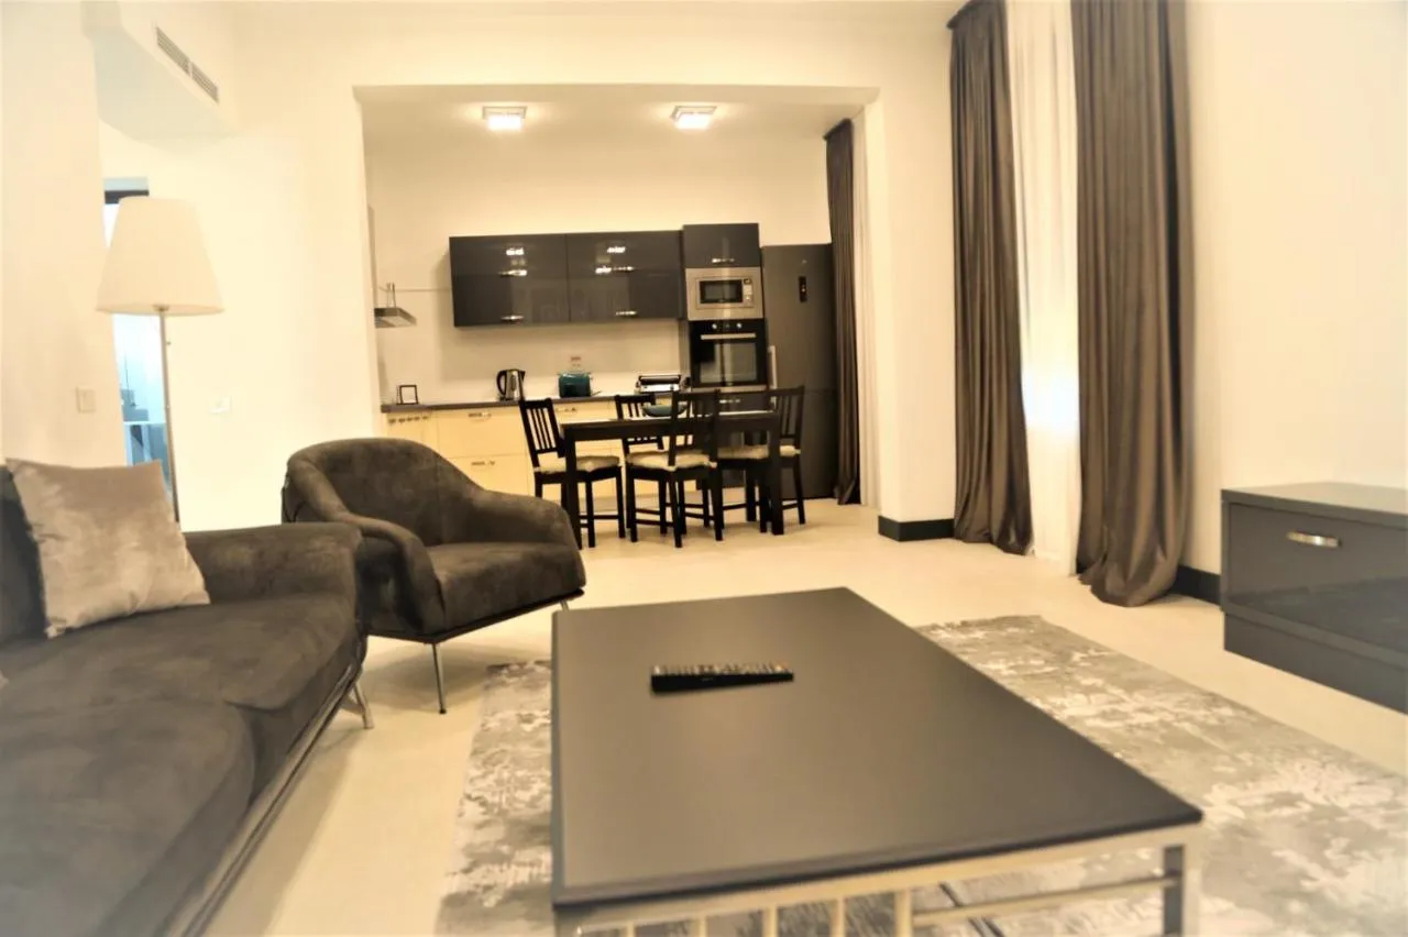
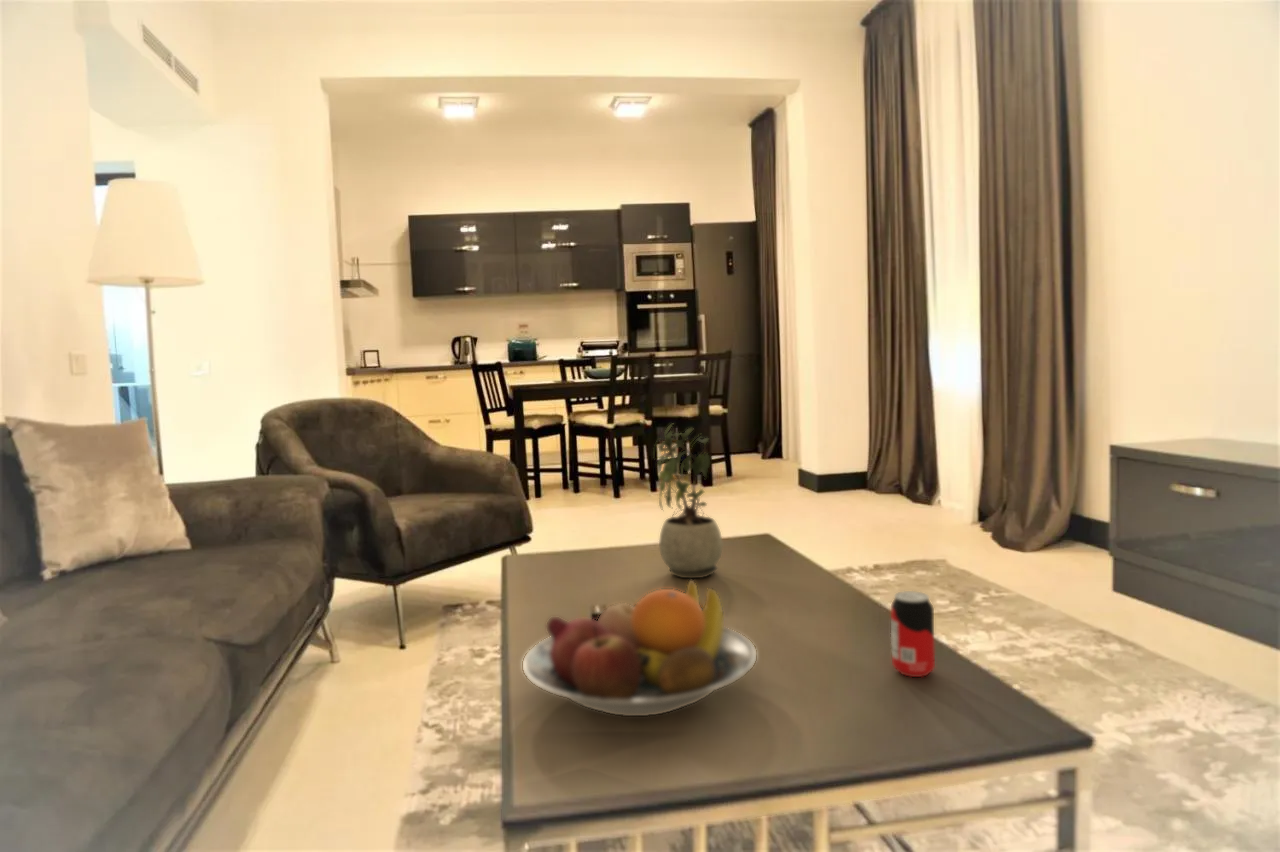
+ potted plant [652,422,723,579]
+ fruit bowl [522,579,757,717]
+ beverage can [890,590,936,678]
